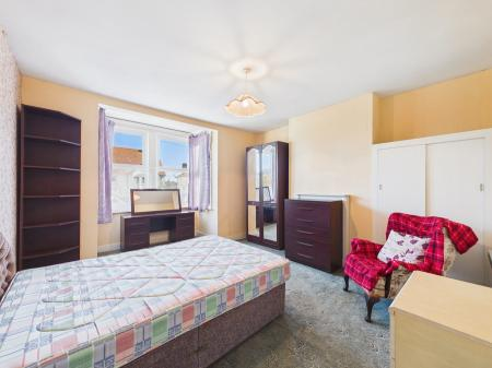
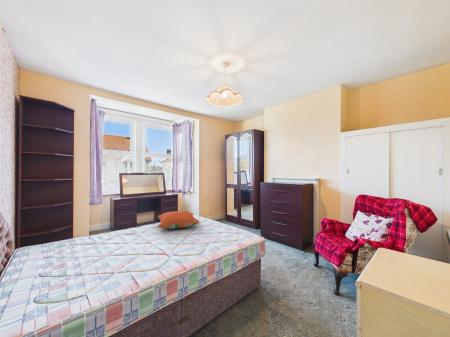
+ pillow [157,210,201,230]
